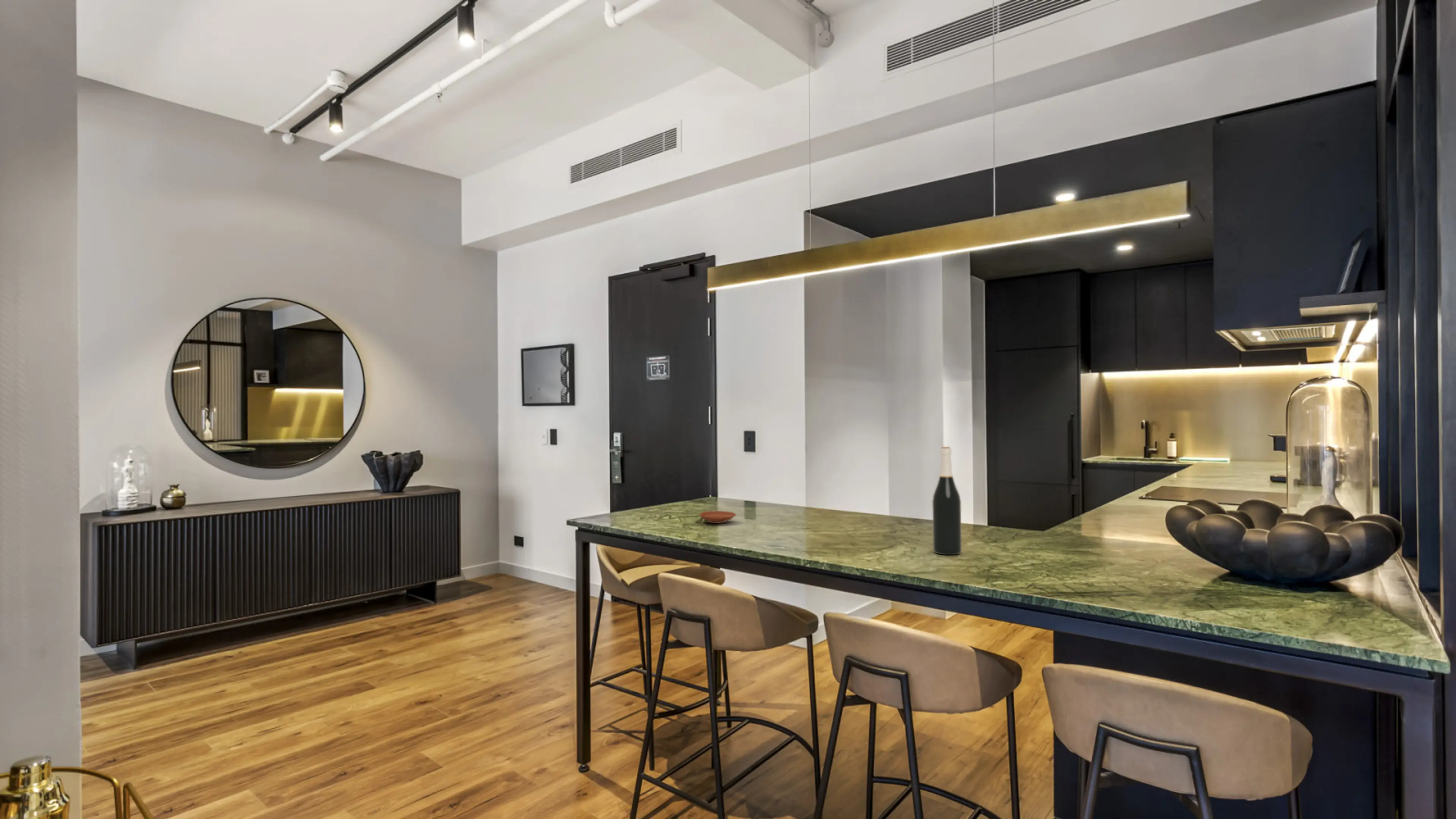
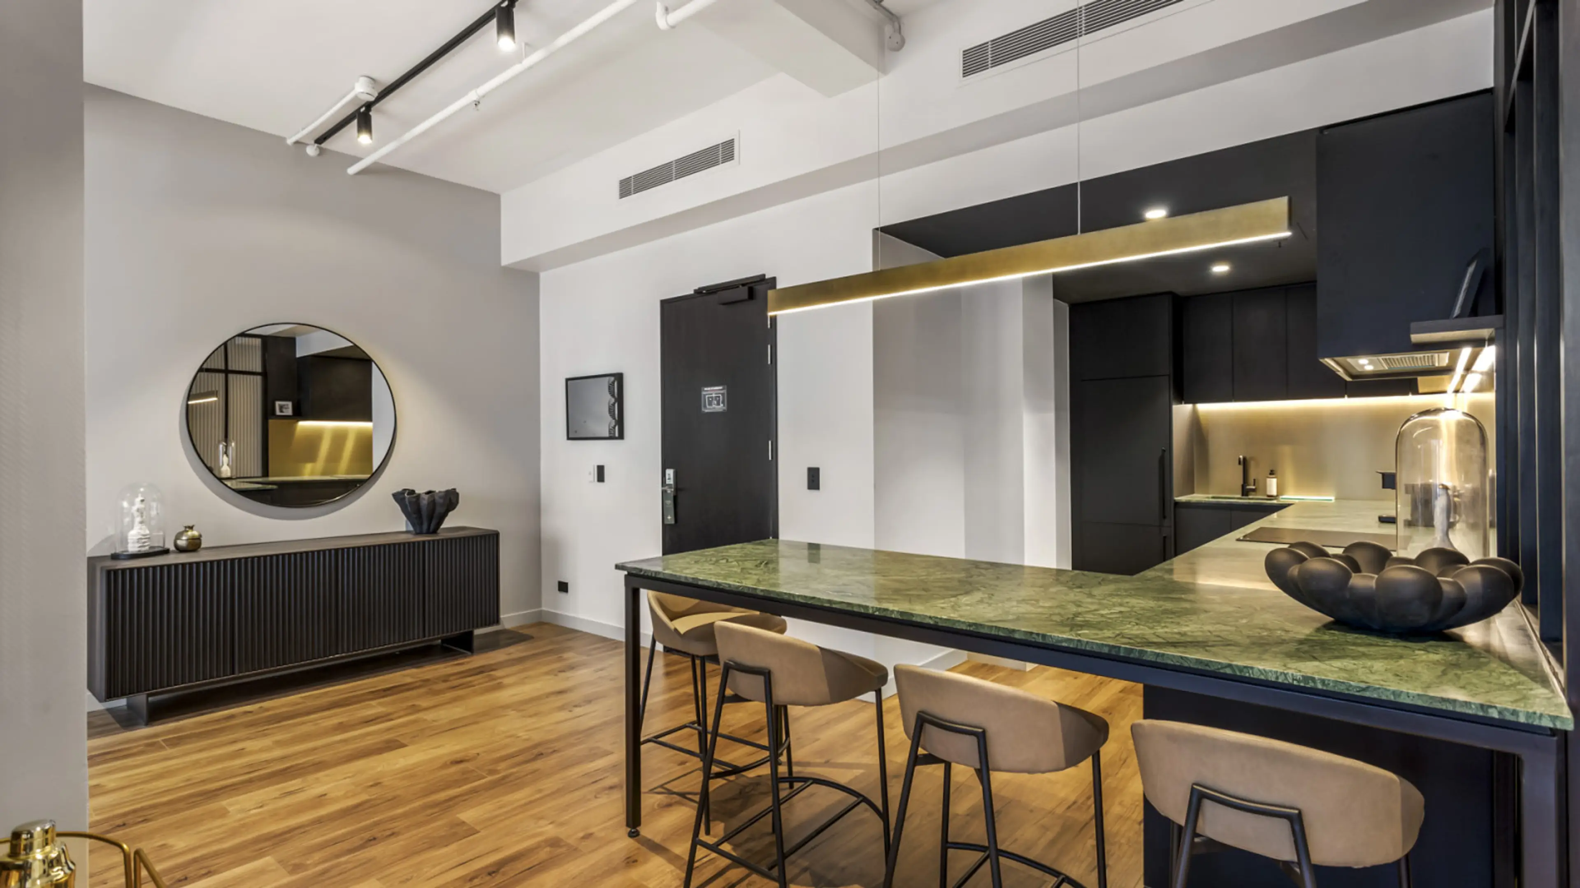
- plate [698,510,736,524]
- wine bottle [932,446,962,555]
